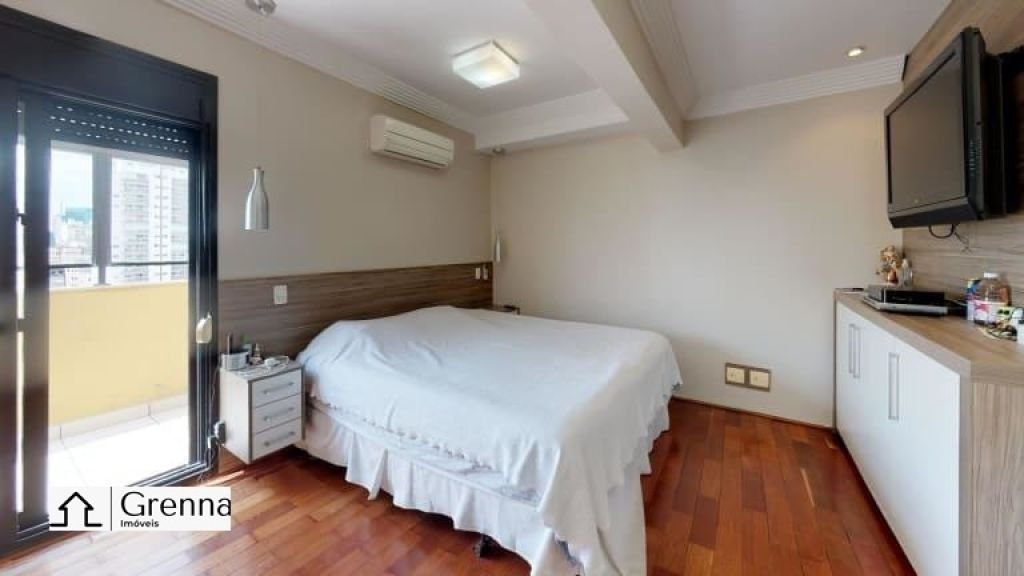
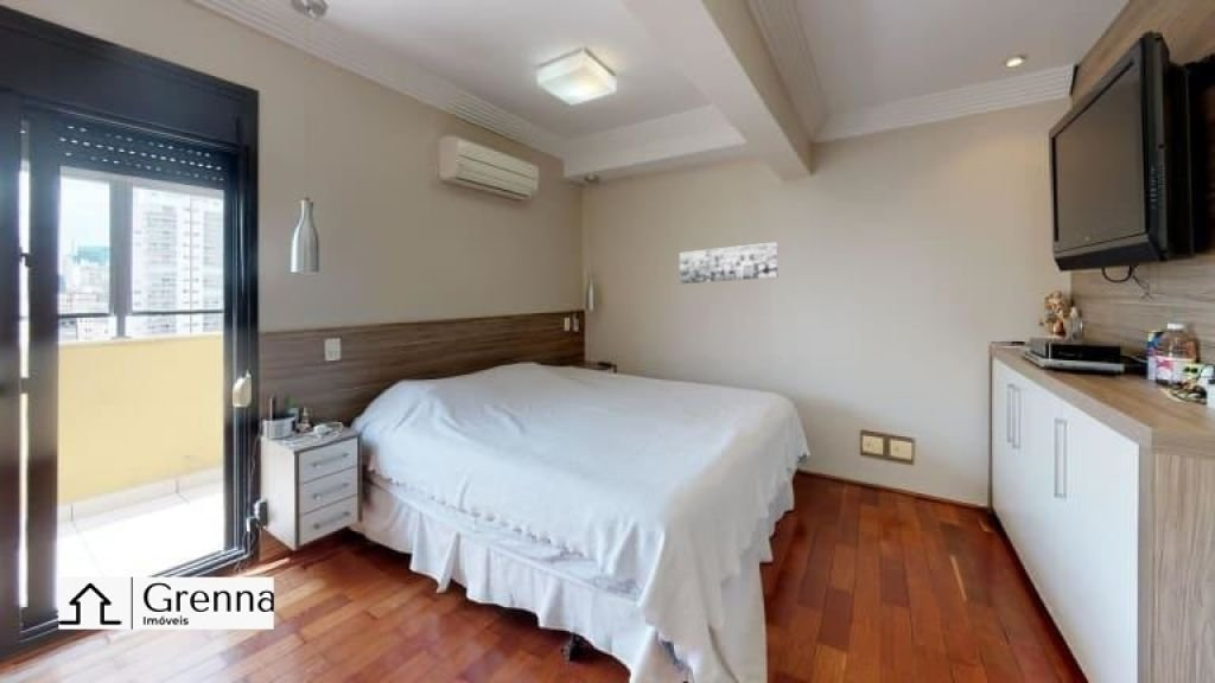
+ wall art [679,241,778,286]
